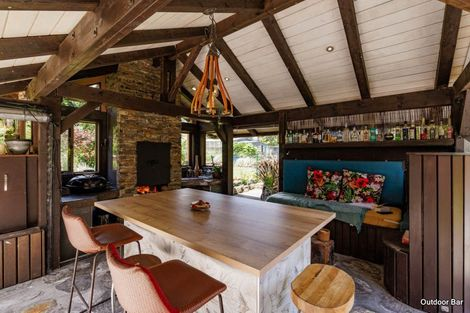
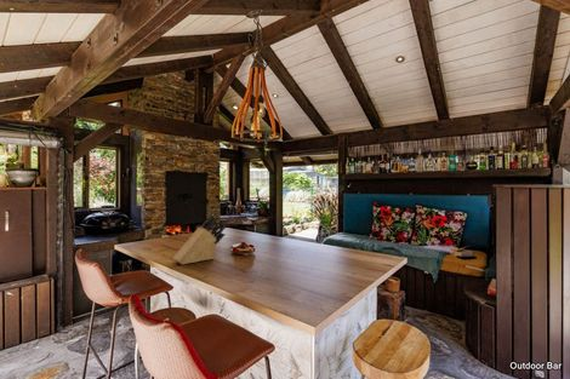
+ knife block [172,213,227,265]
